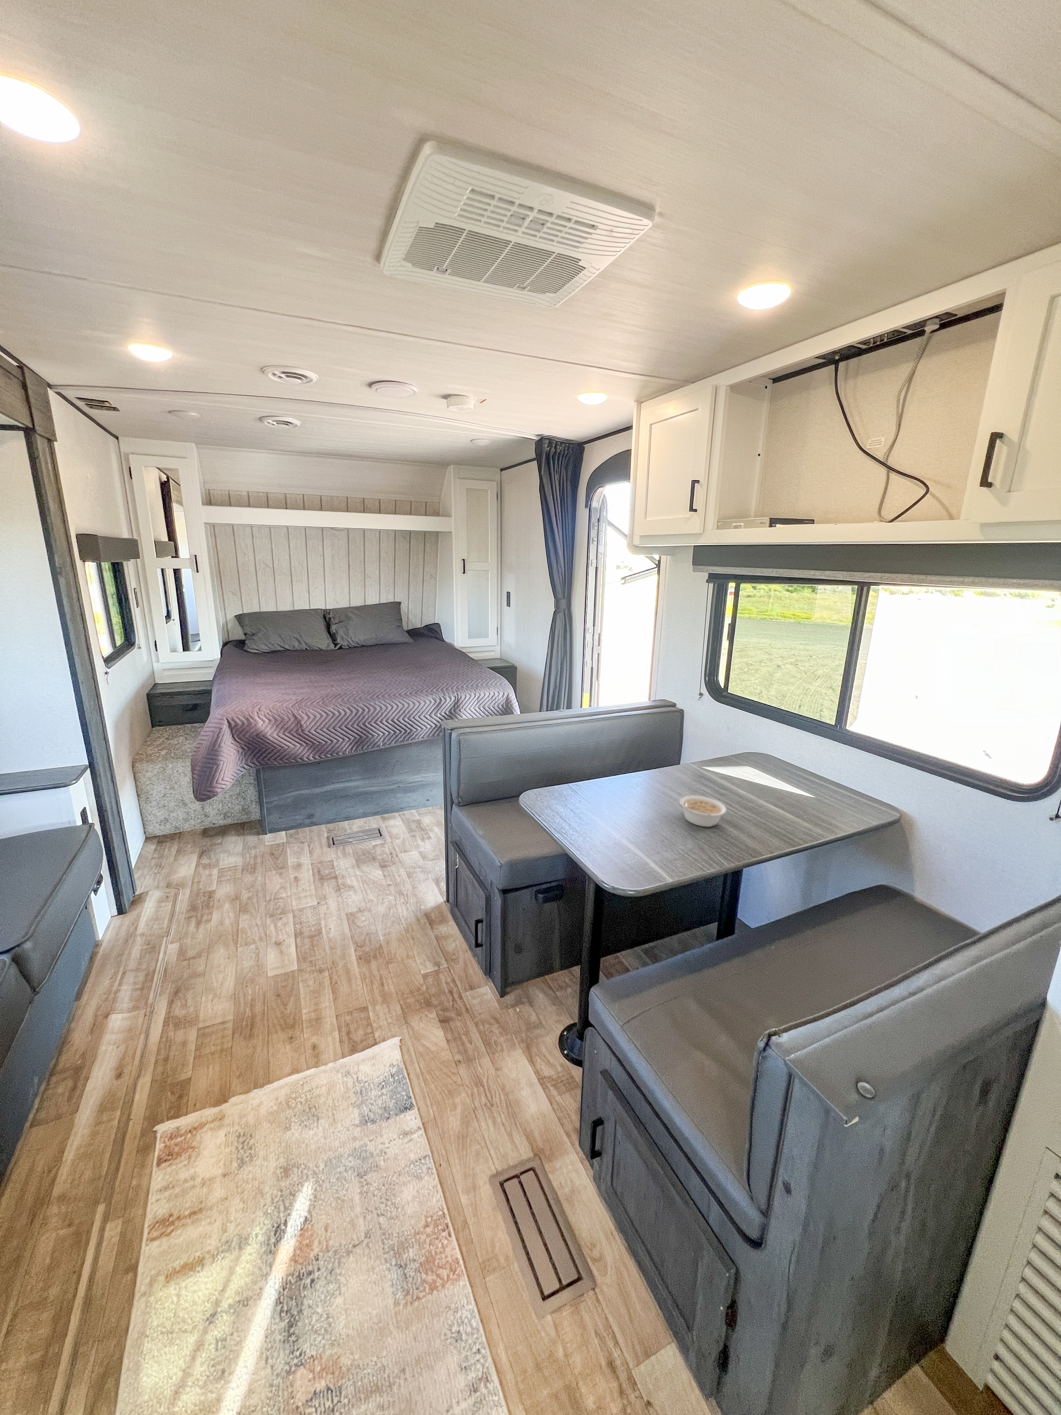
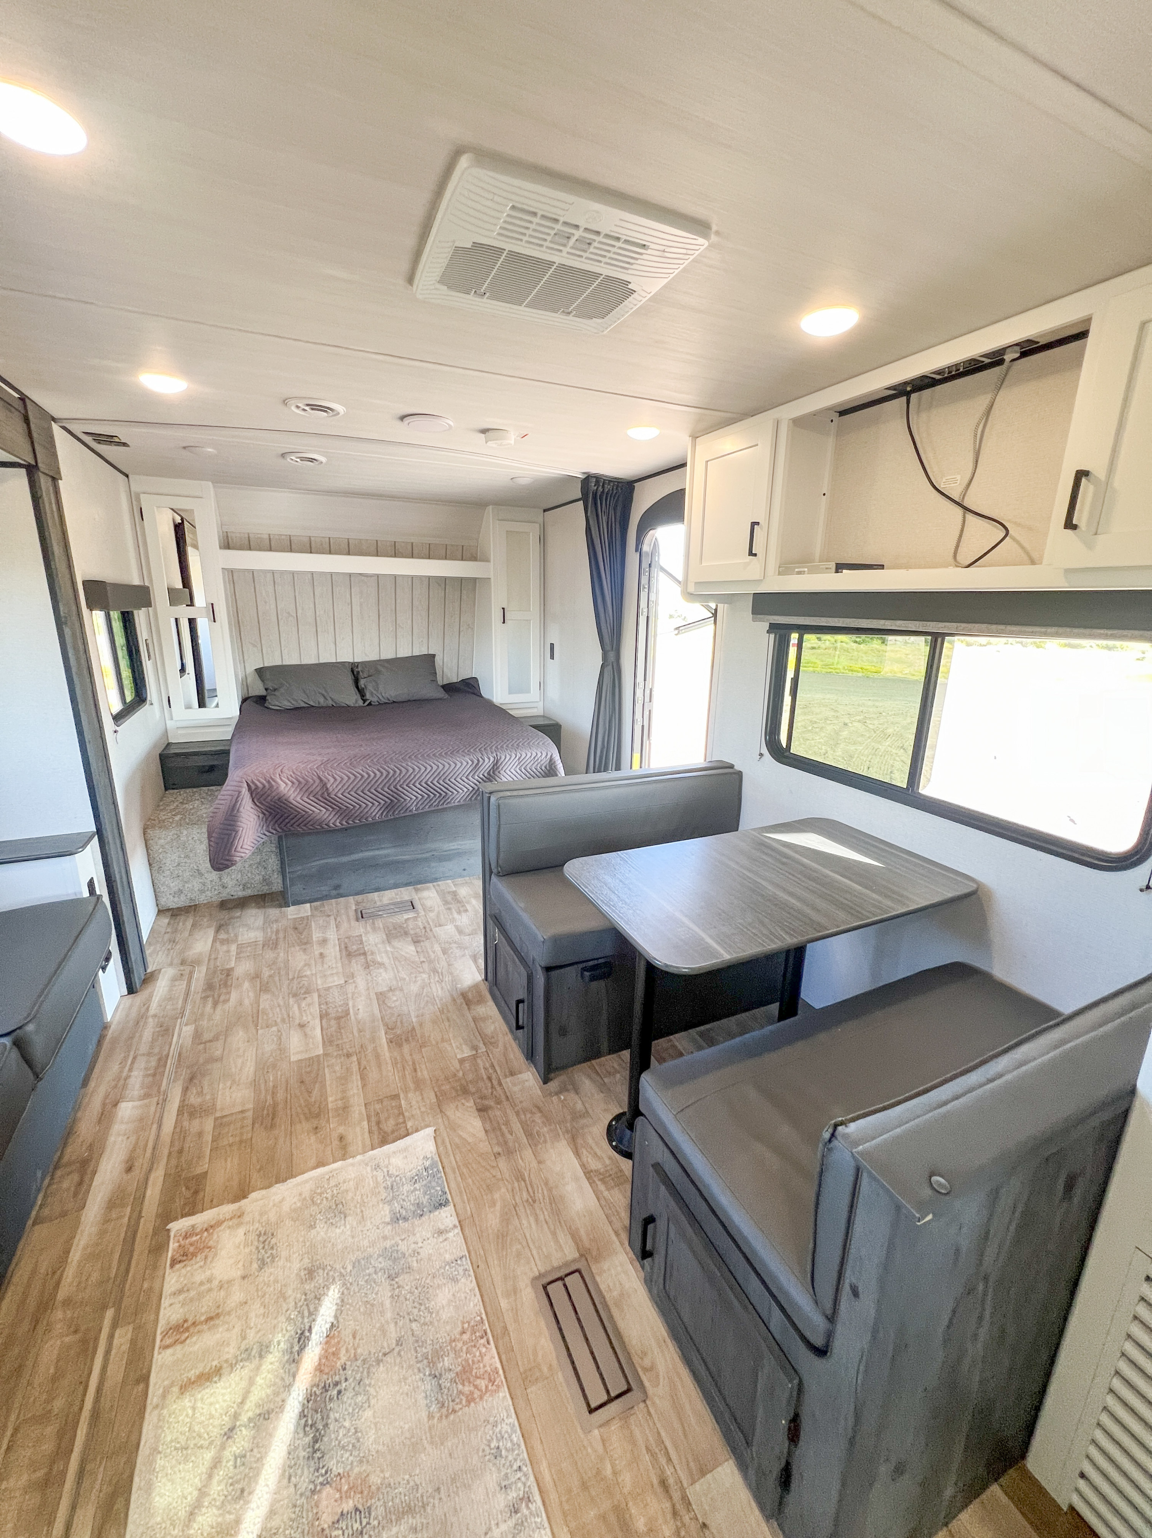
- legume [679,794,727,827]
